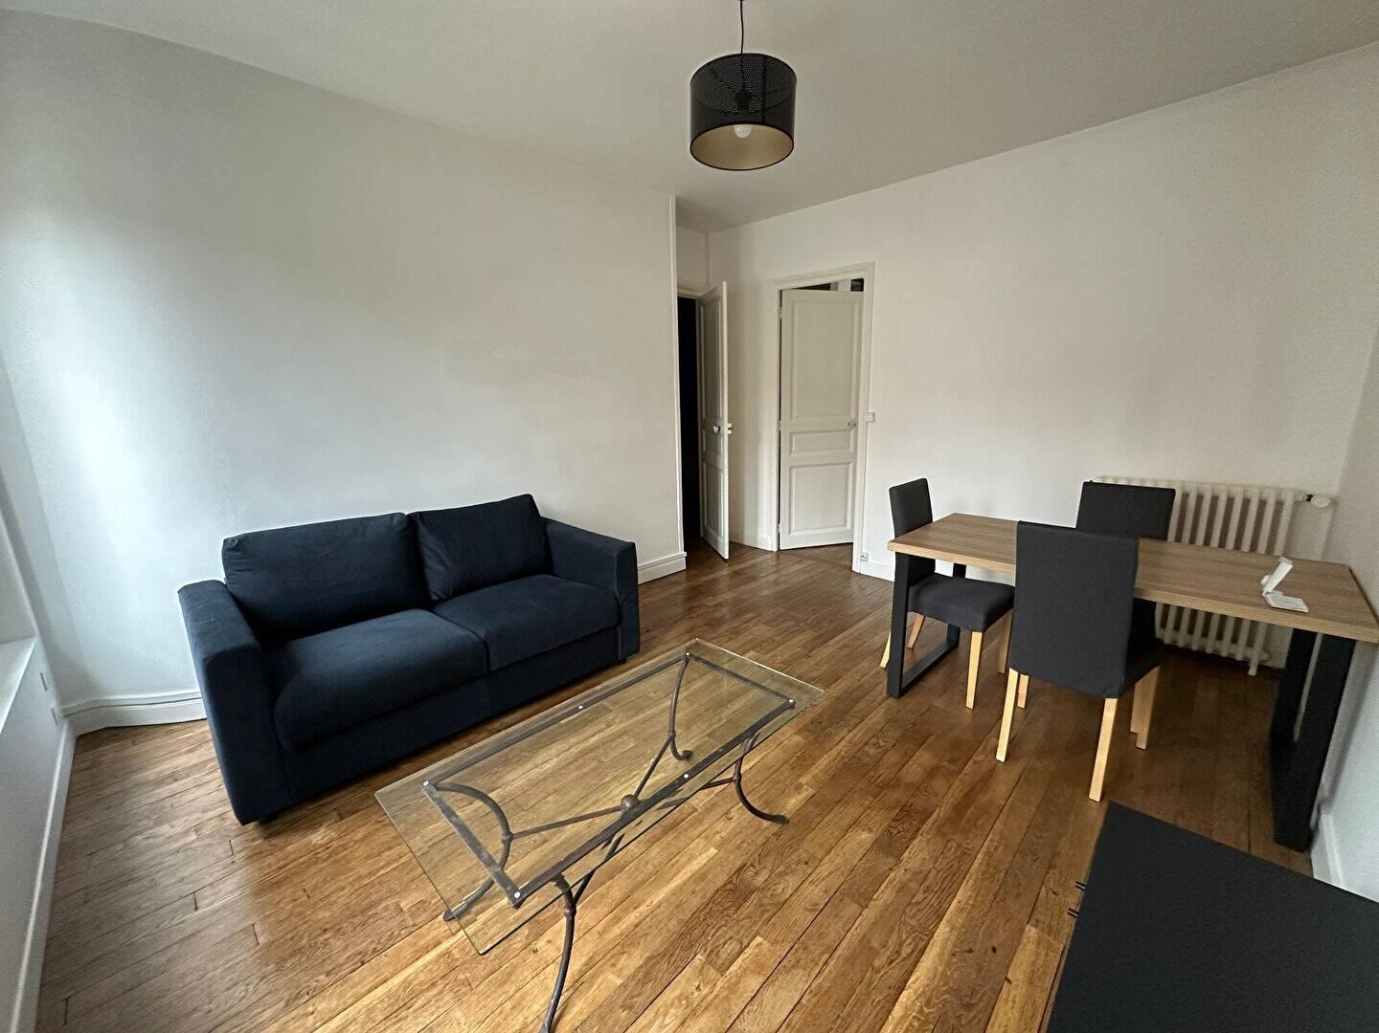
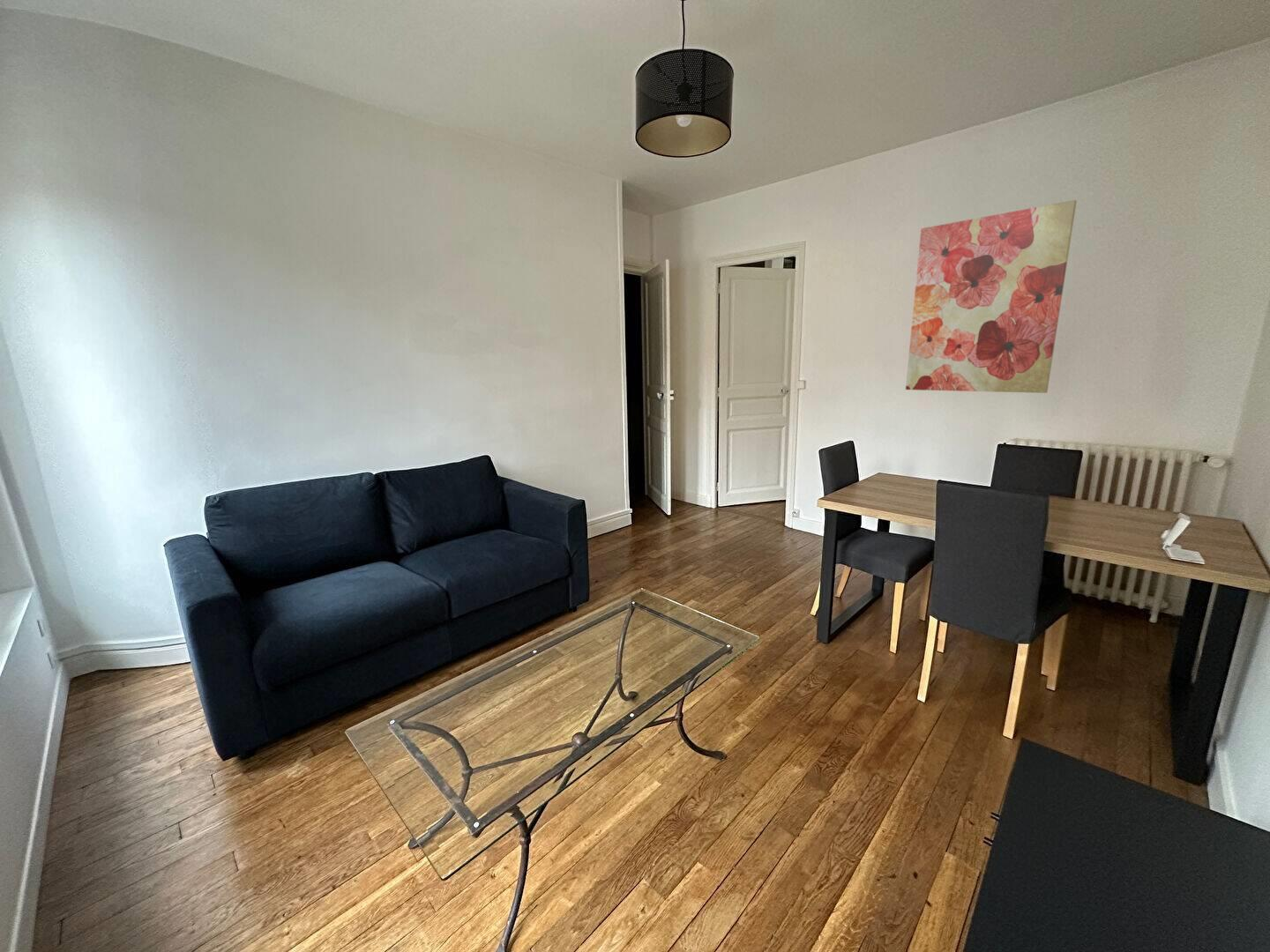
+ wall art [905,199,1078,394]
